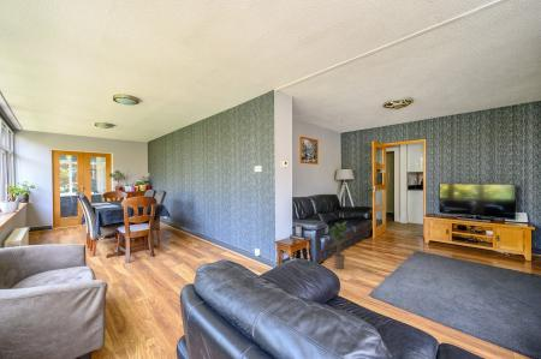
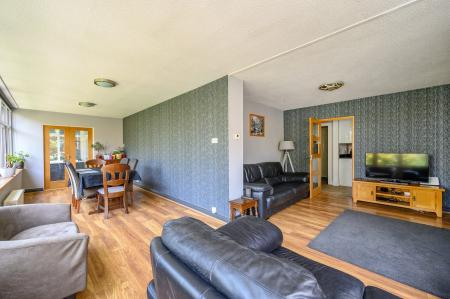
- potted plant [326,221,351,270]
